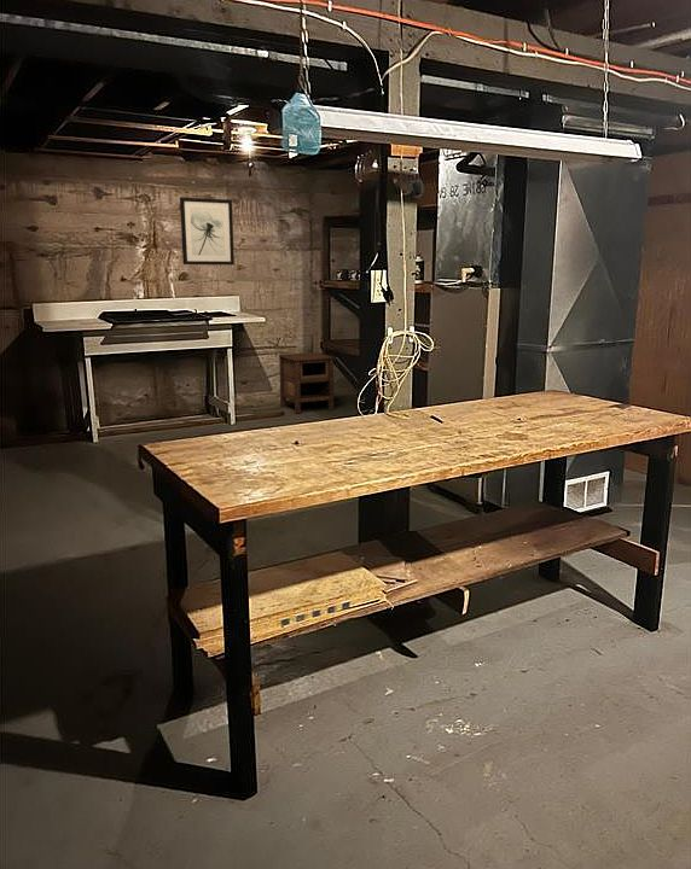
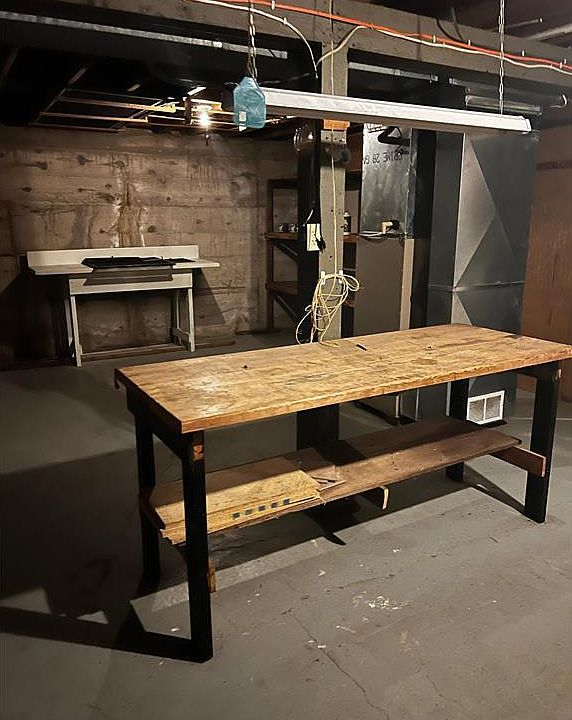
- nightstand [277,351,336,414]
- wall art [179,196,236,266]
